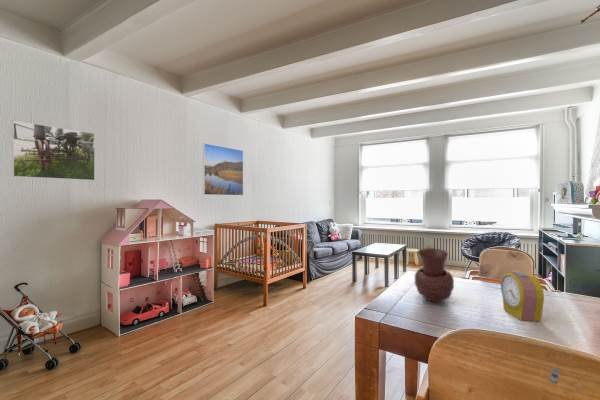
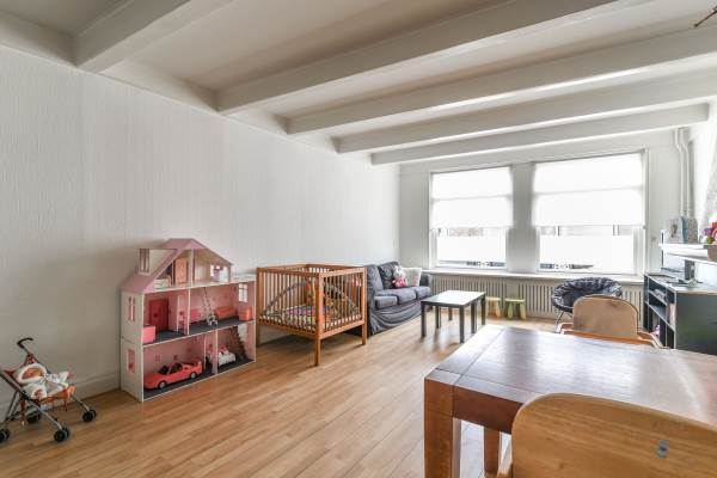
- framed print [11,119,96,182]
- alarm clock [500,270,545,322]
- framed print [202,142,244,196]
- vase [413,247,455,303]
